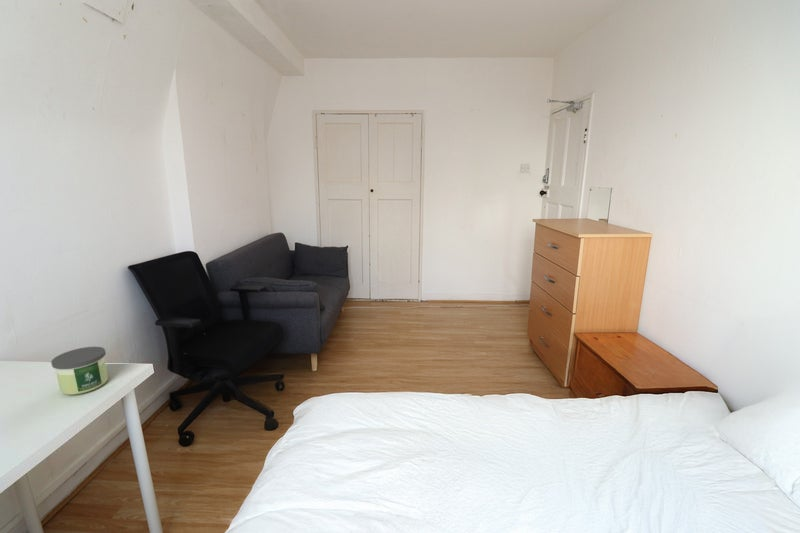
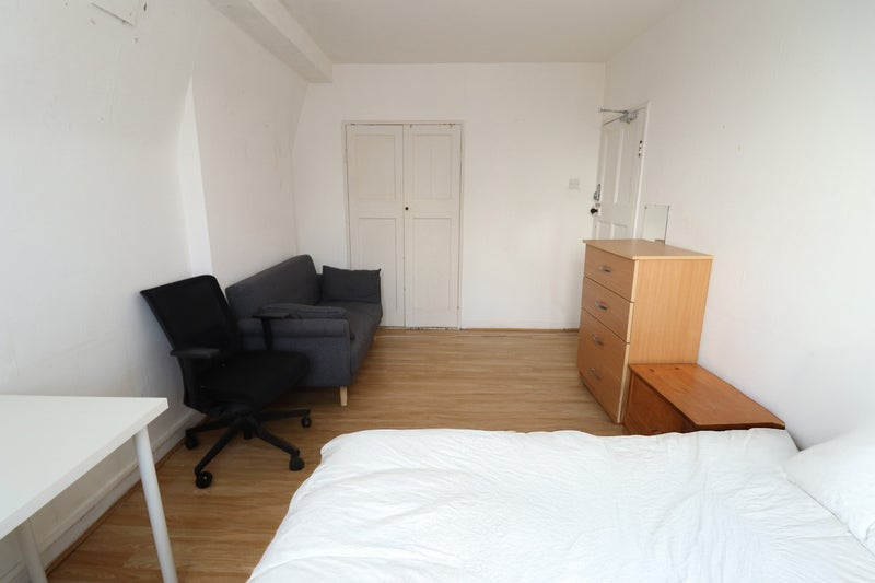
- candle [50,346,109,396]
